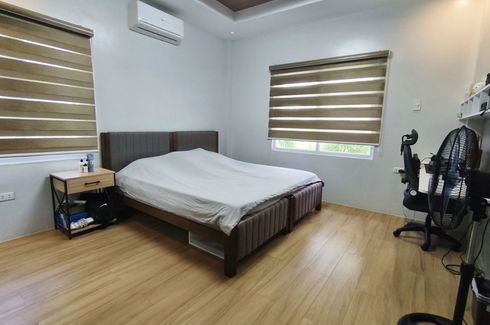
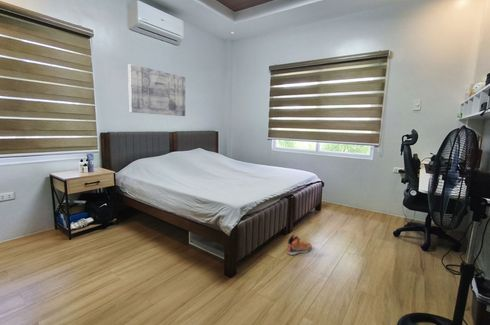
+ wall art [127,63,186,117]
+ sneaker [285,234,312,256]
